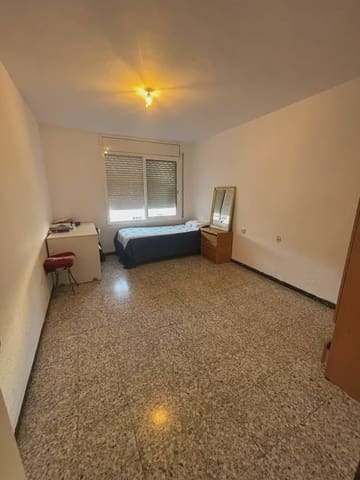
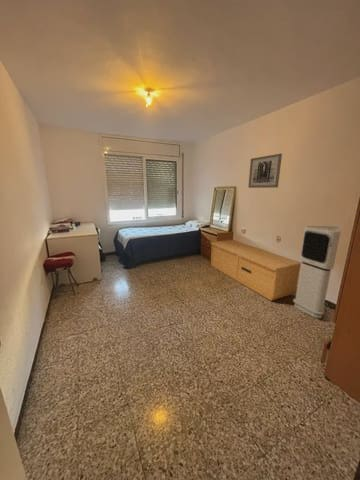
+ wall art [247,153,283,189]
+ air purifier [292,225,341,319]
+ dresser [210,239,302,302]
